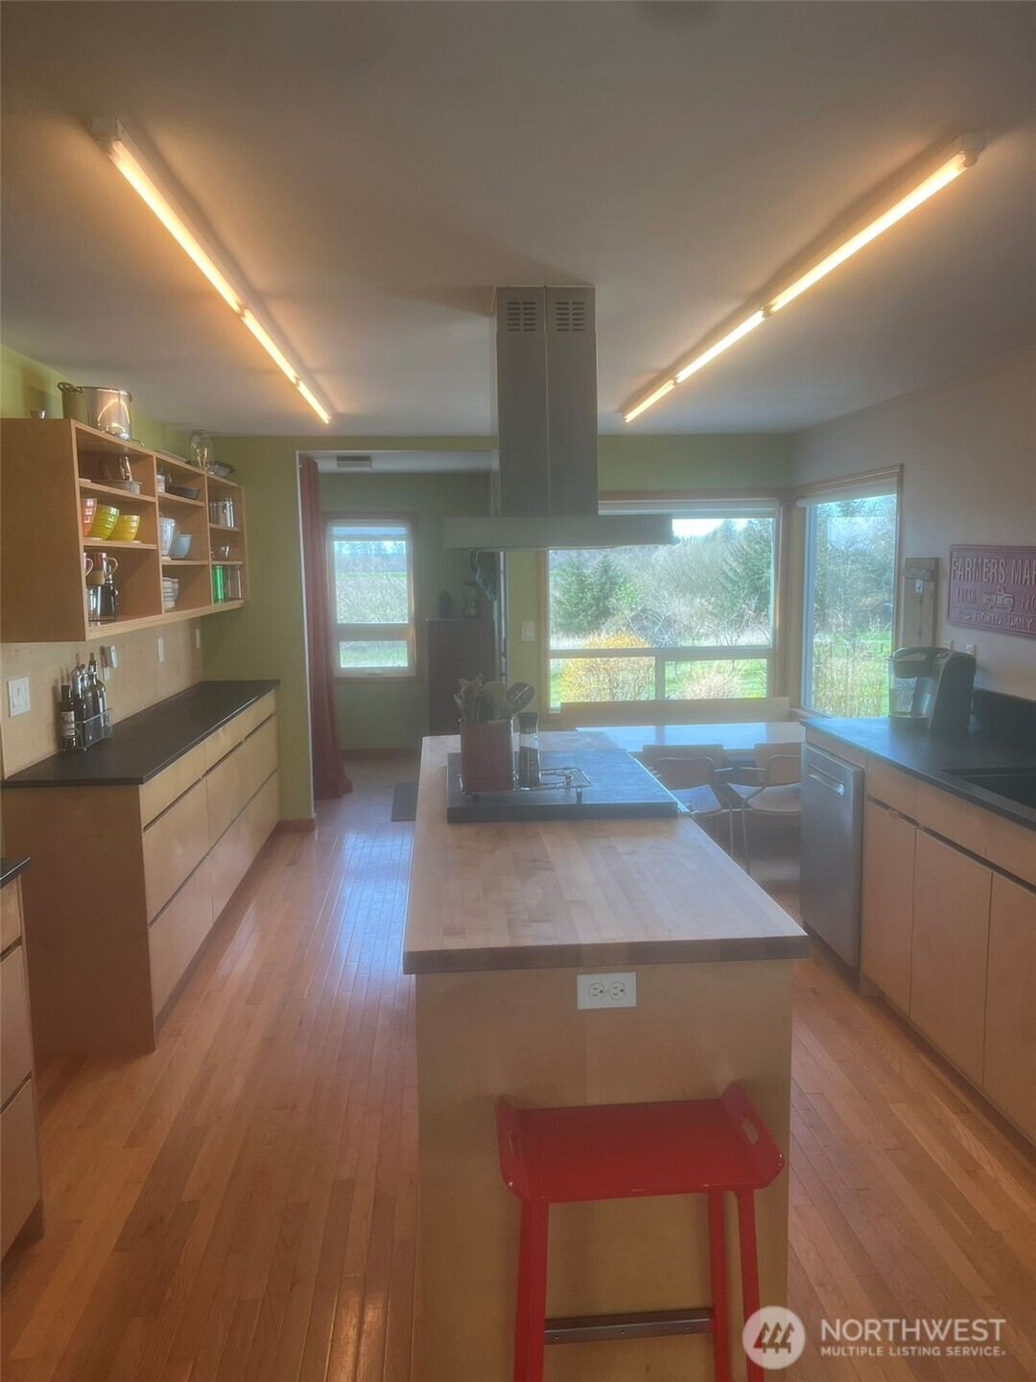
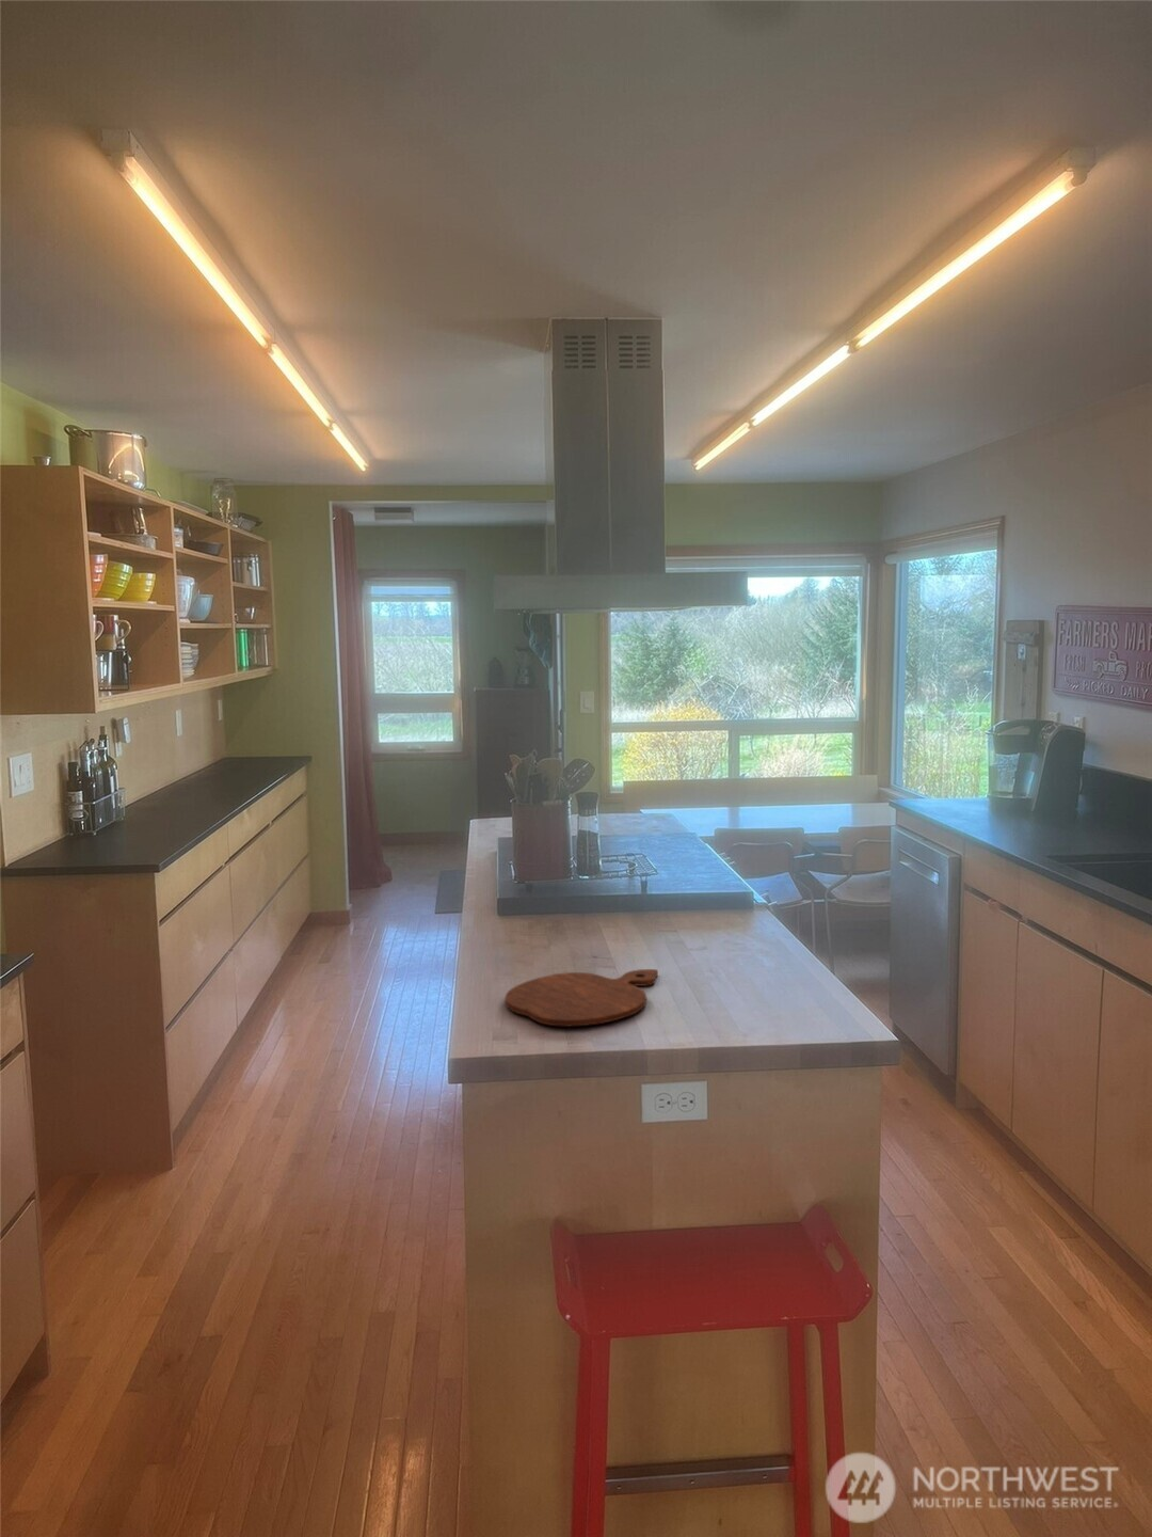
+ cutting board [505,968,659,1027]
